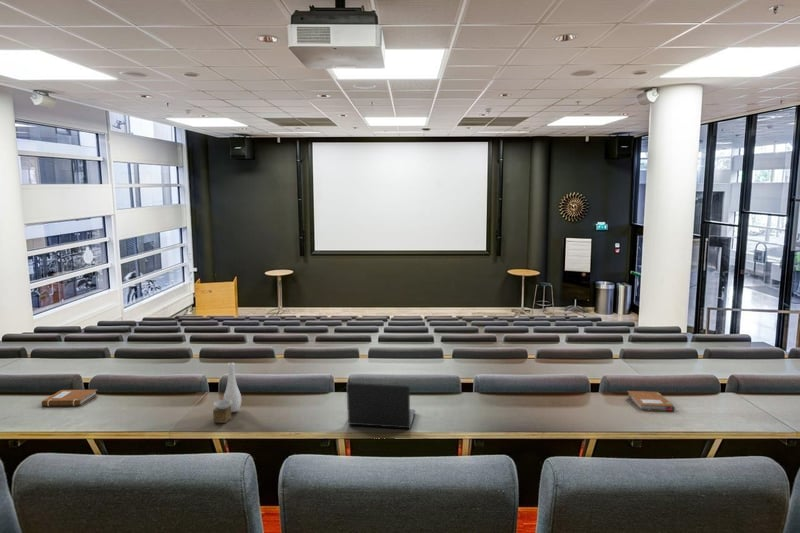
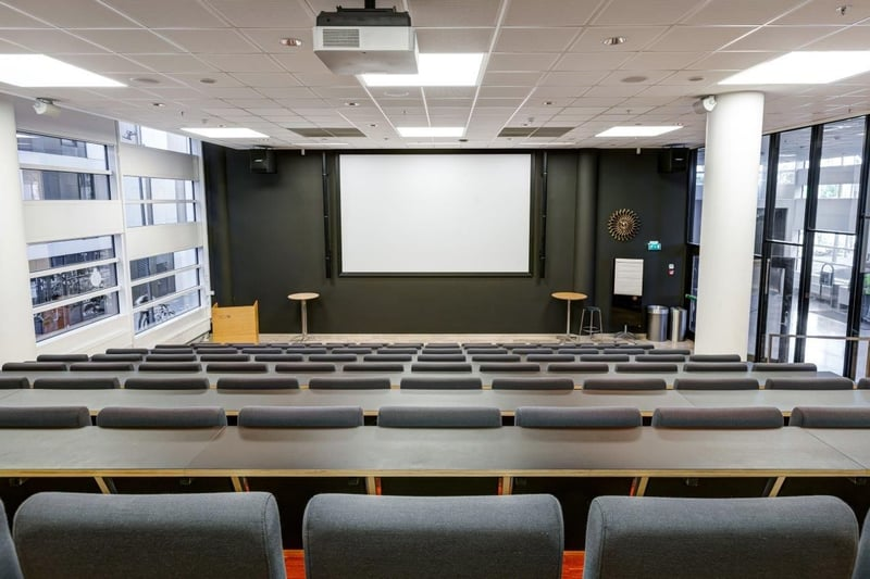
- vase [212,362,242,424]
- notebook [41,389,99,407]
- notebook [626,390,676,412]
- laptop [346,382,416,429]
